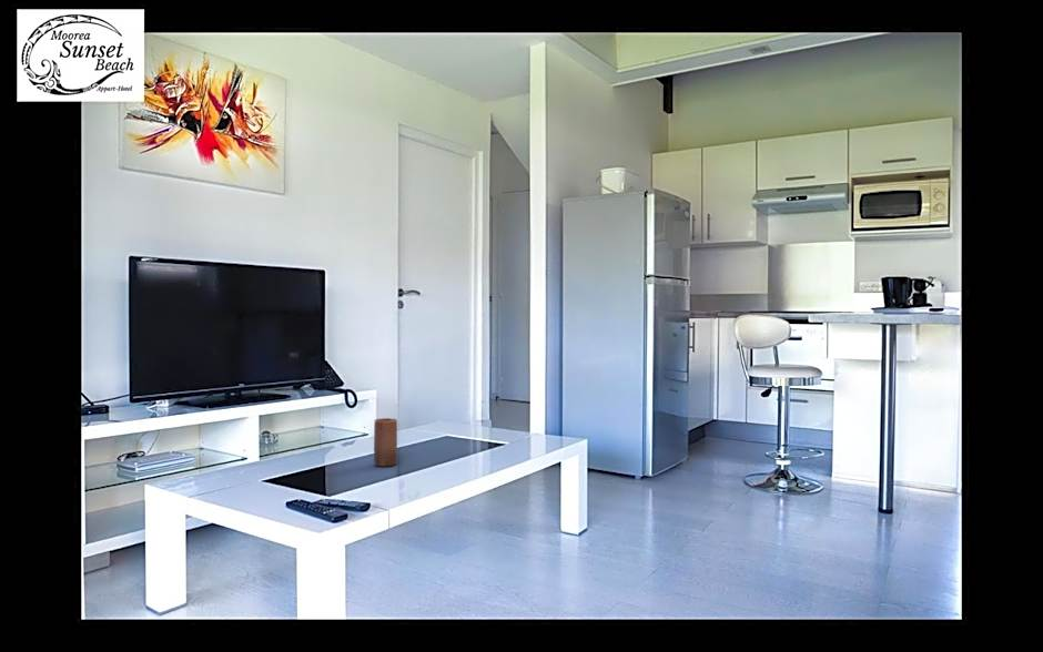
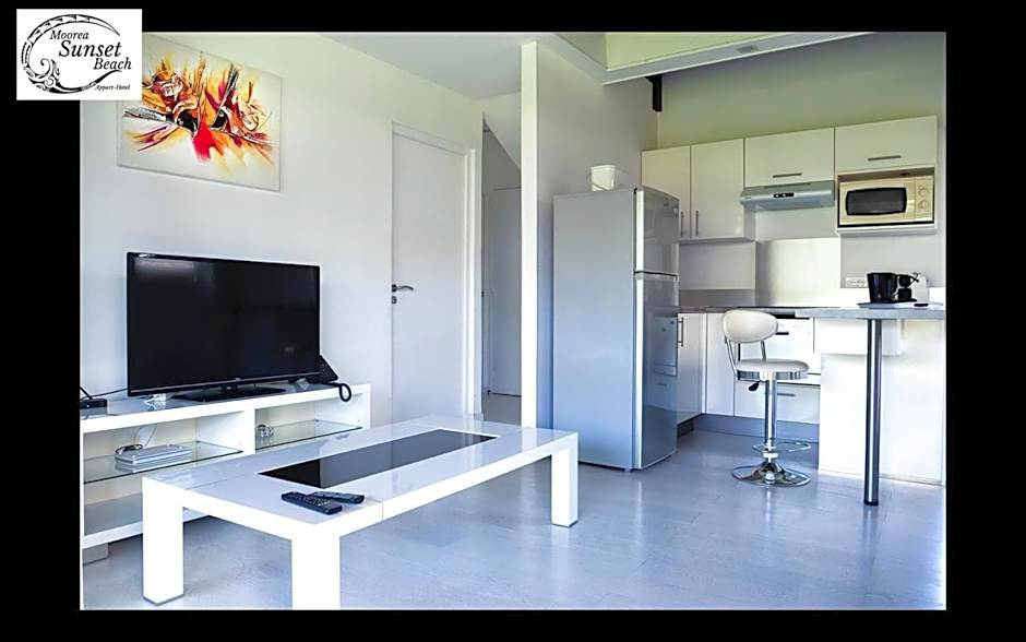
- candle [373,417,398,467]
